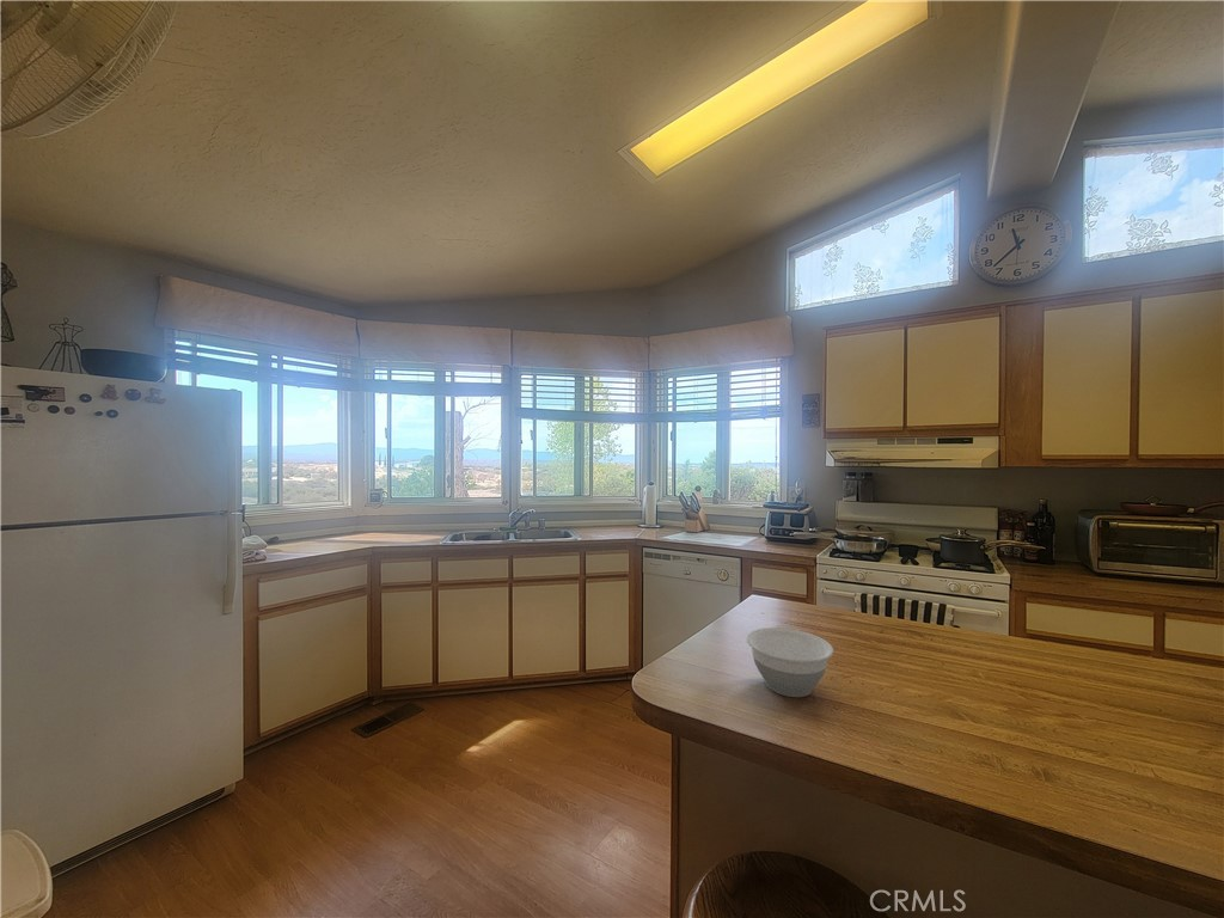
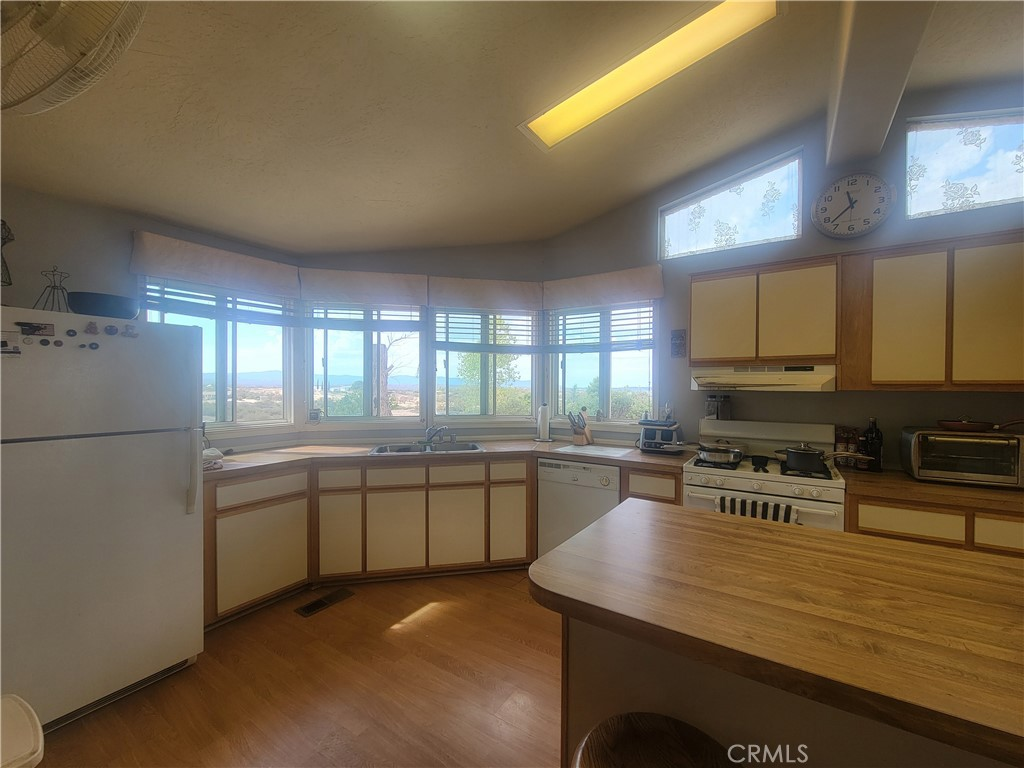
- bowl [746,626,834,698]
